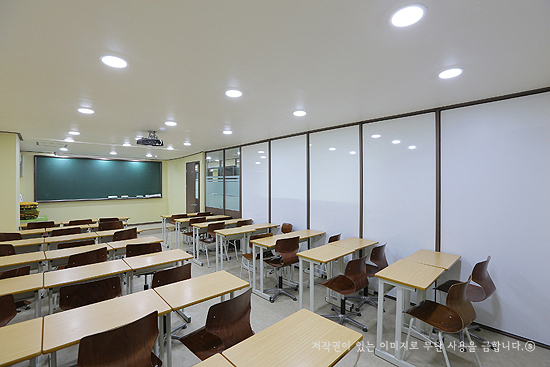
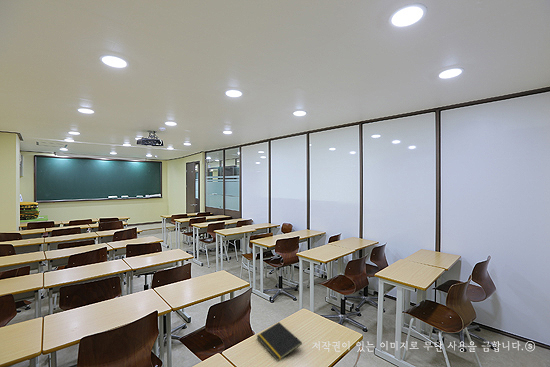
+ notepad [256,321,303,362]
